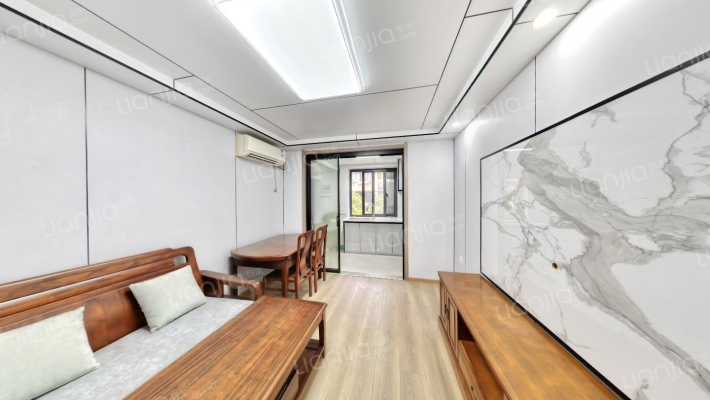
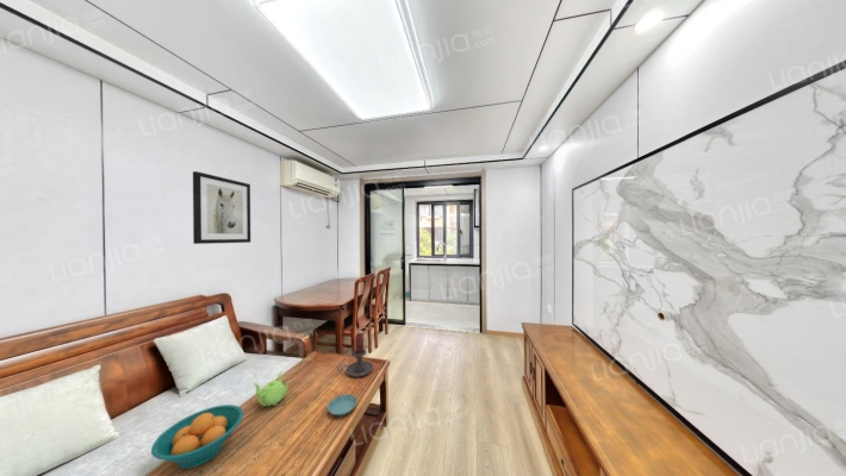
+ candle holder [336,332,374,378]
+ teapot [253,371,292,408]
+ saucer [326,394,359,416]
+ fruit bowl [150,403,244,470]
+ wall art [192,170,251,245]
